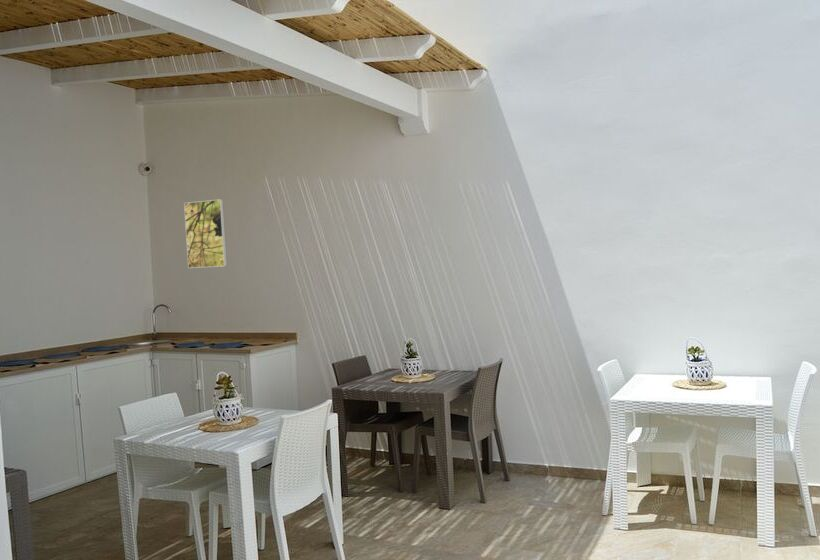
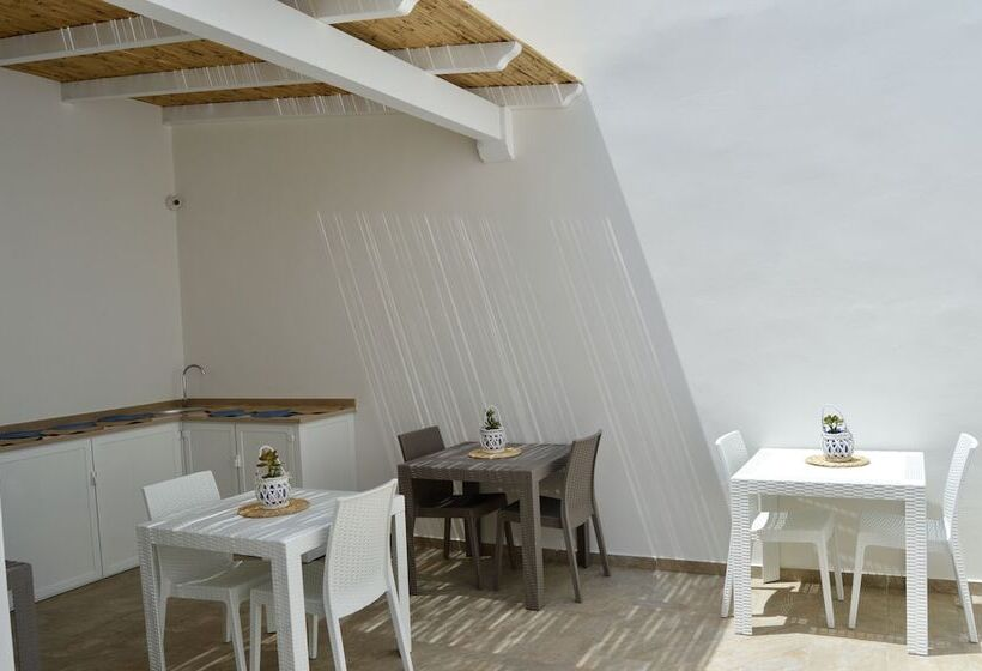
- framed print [183,198,228,269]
